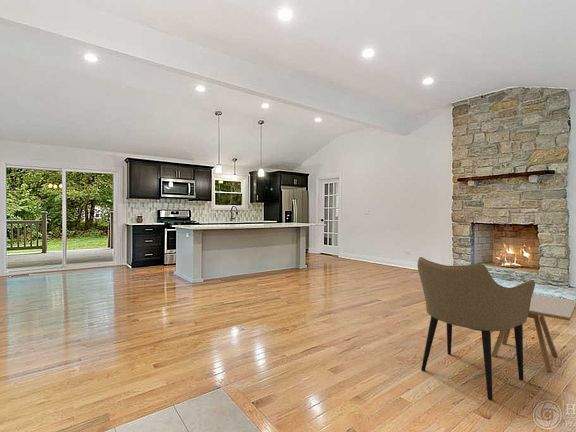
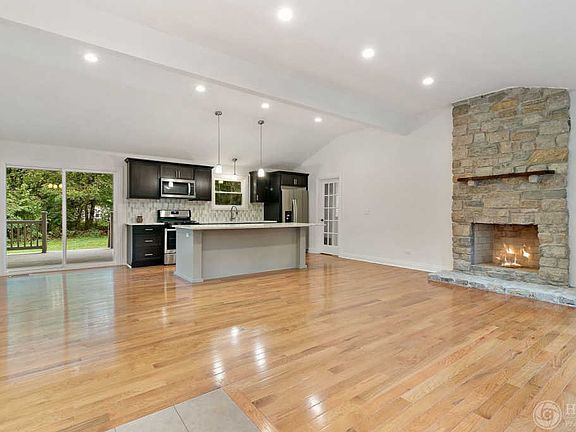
- armchair [417,256,536,401]
- side table [491,293,576,373]
